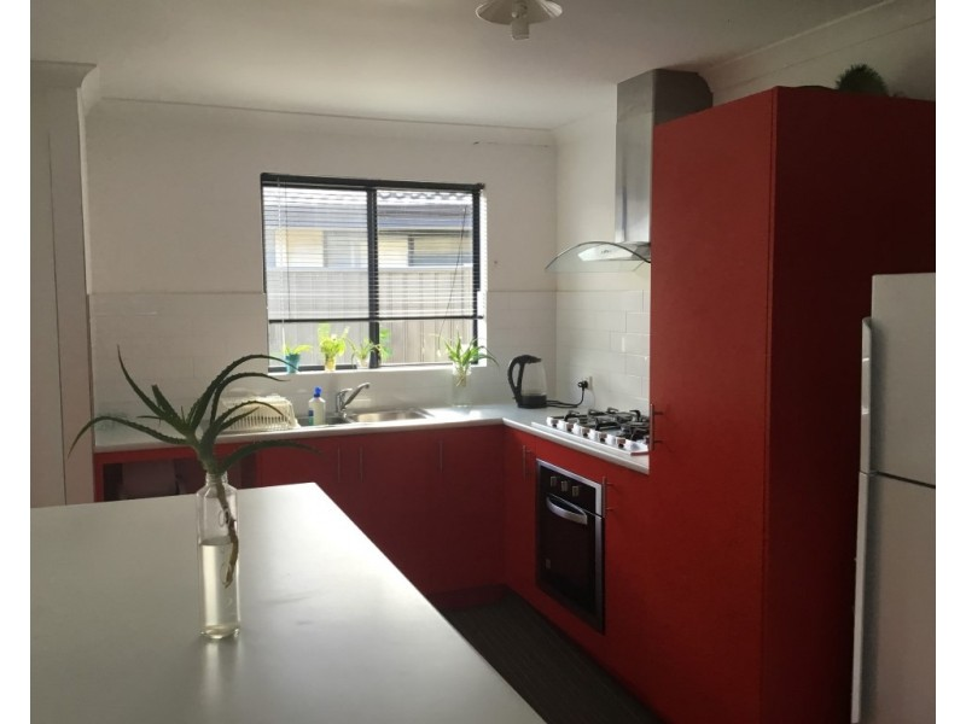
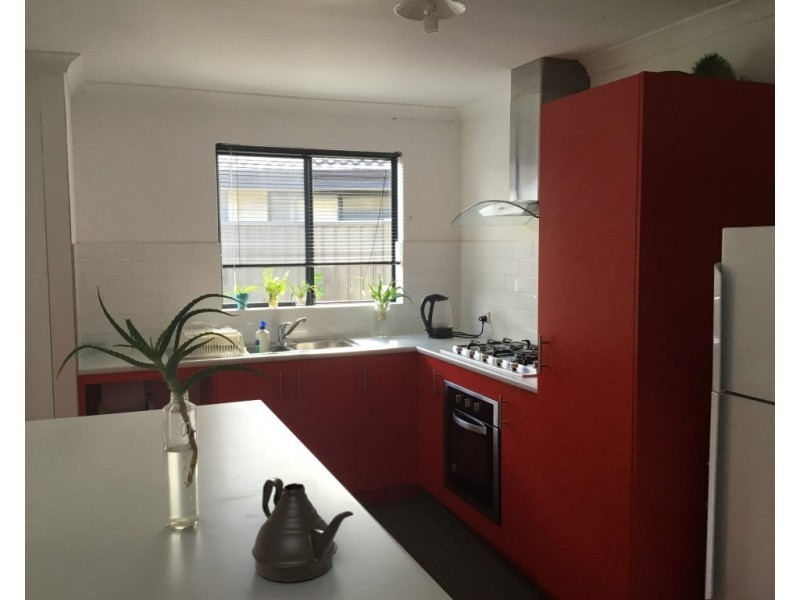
+ teapot [251,476,354,583]
